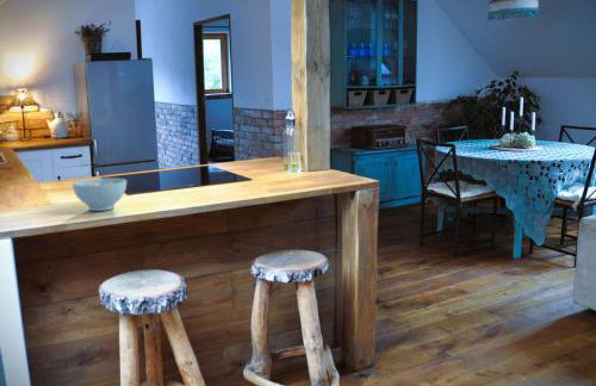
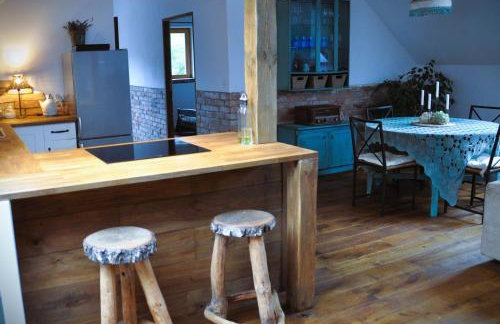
- bowl [70,178,128,212]
